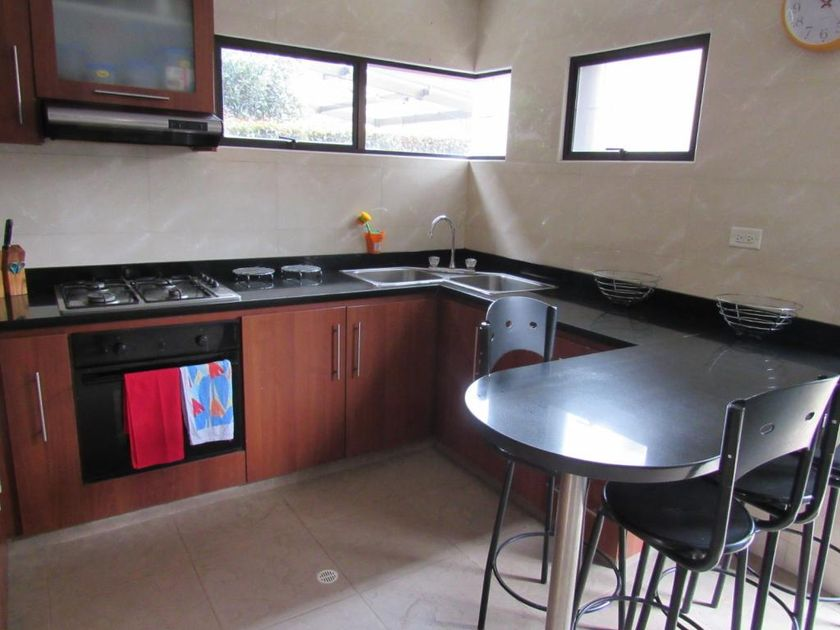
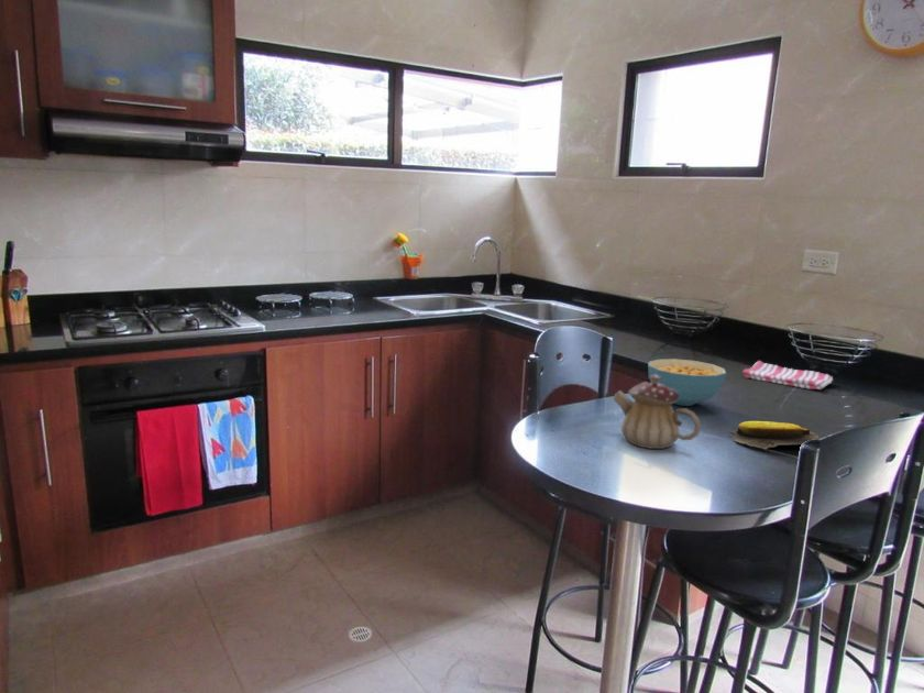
+ banana [727,420,820,451]
+ teapot [613,375,702,450]
+ cereal bowl [647,358,727,407]
+ dish towel [741,360,834,391]
